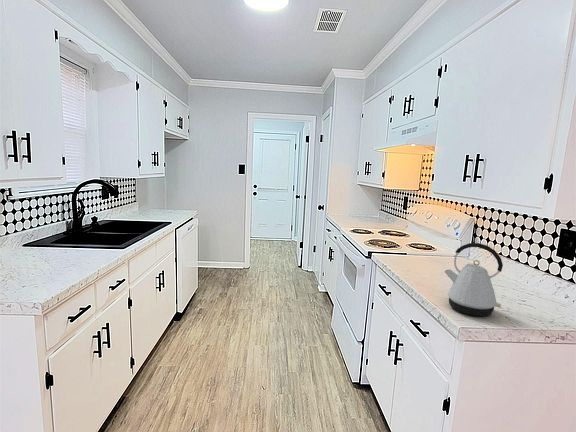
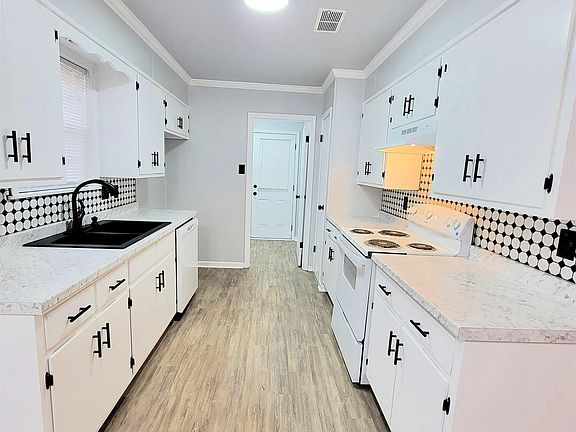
- kettle [443,242,504,317]
